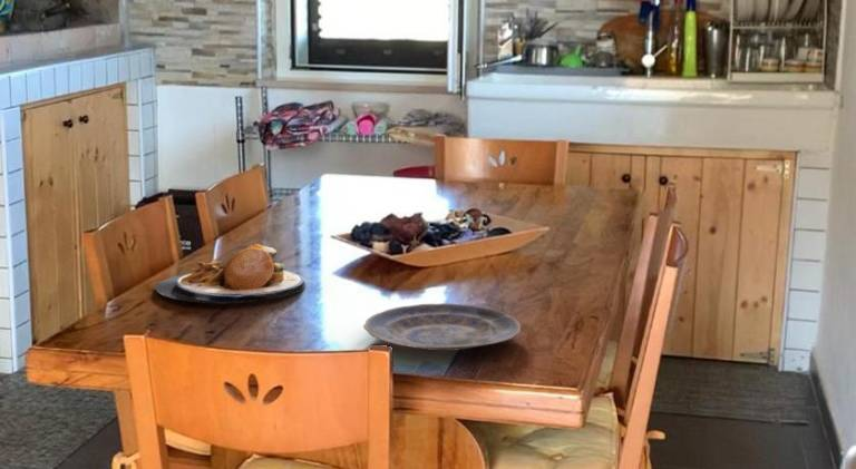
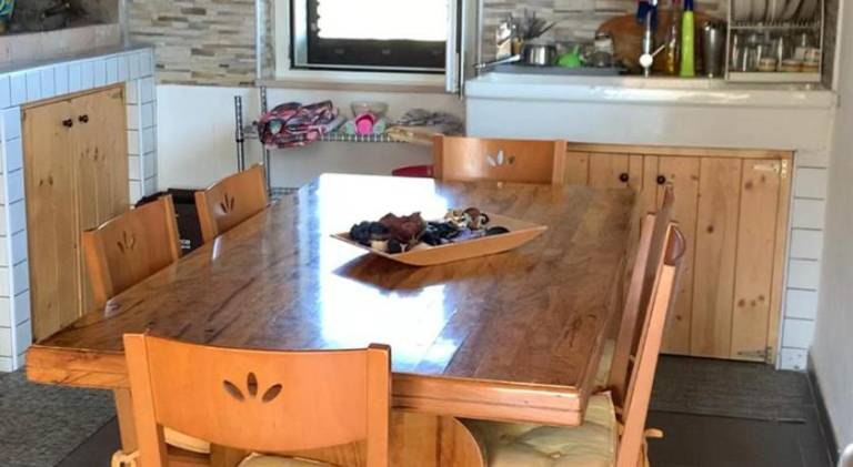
- plate [154,243,307,305]
- plate [362,302,522,352]
